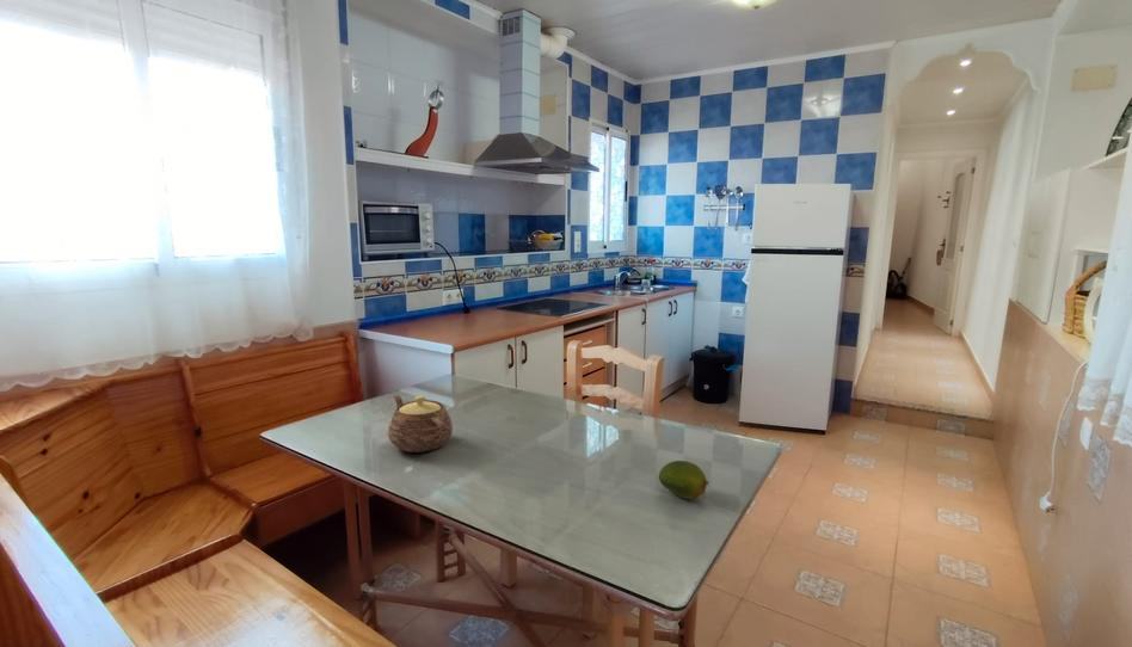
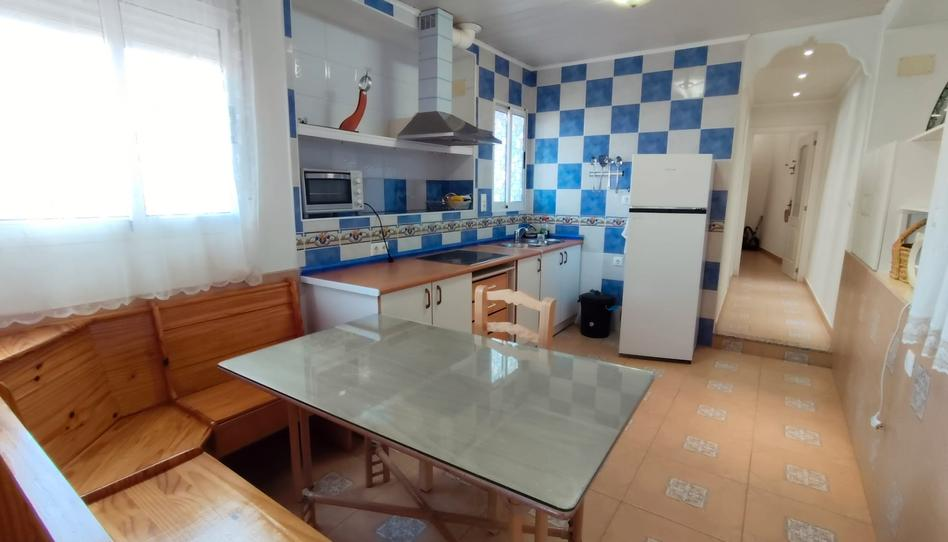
- teapot [387,394,454,454]
- fruit [658,460,709,500]
